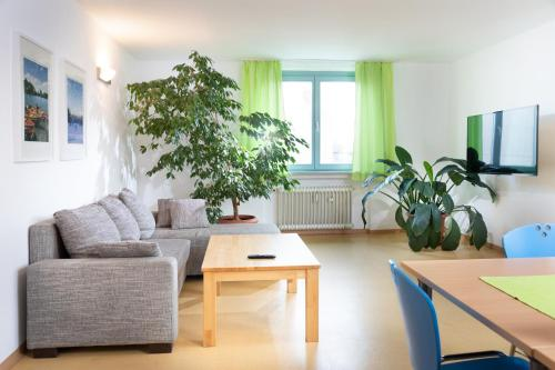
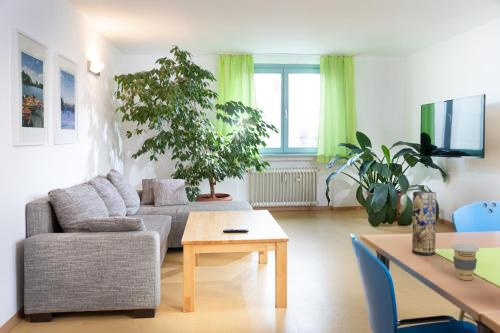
+ coffee cup [451,242,480,281]
+ vase [411,190,437,256]
